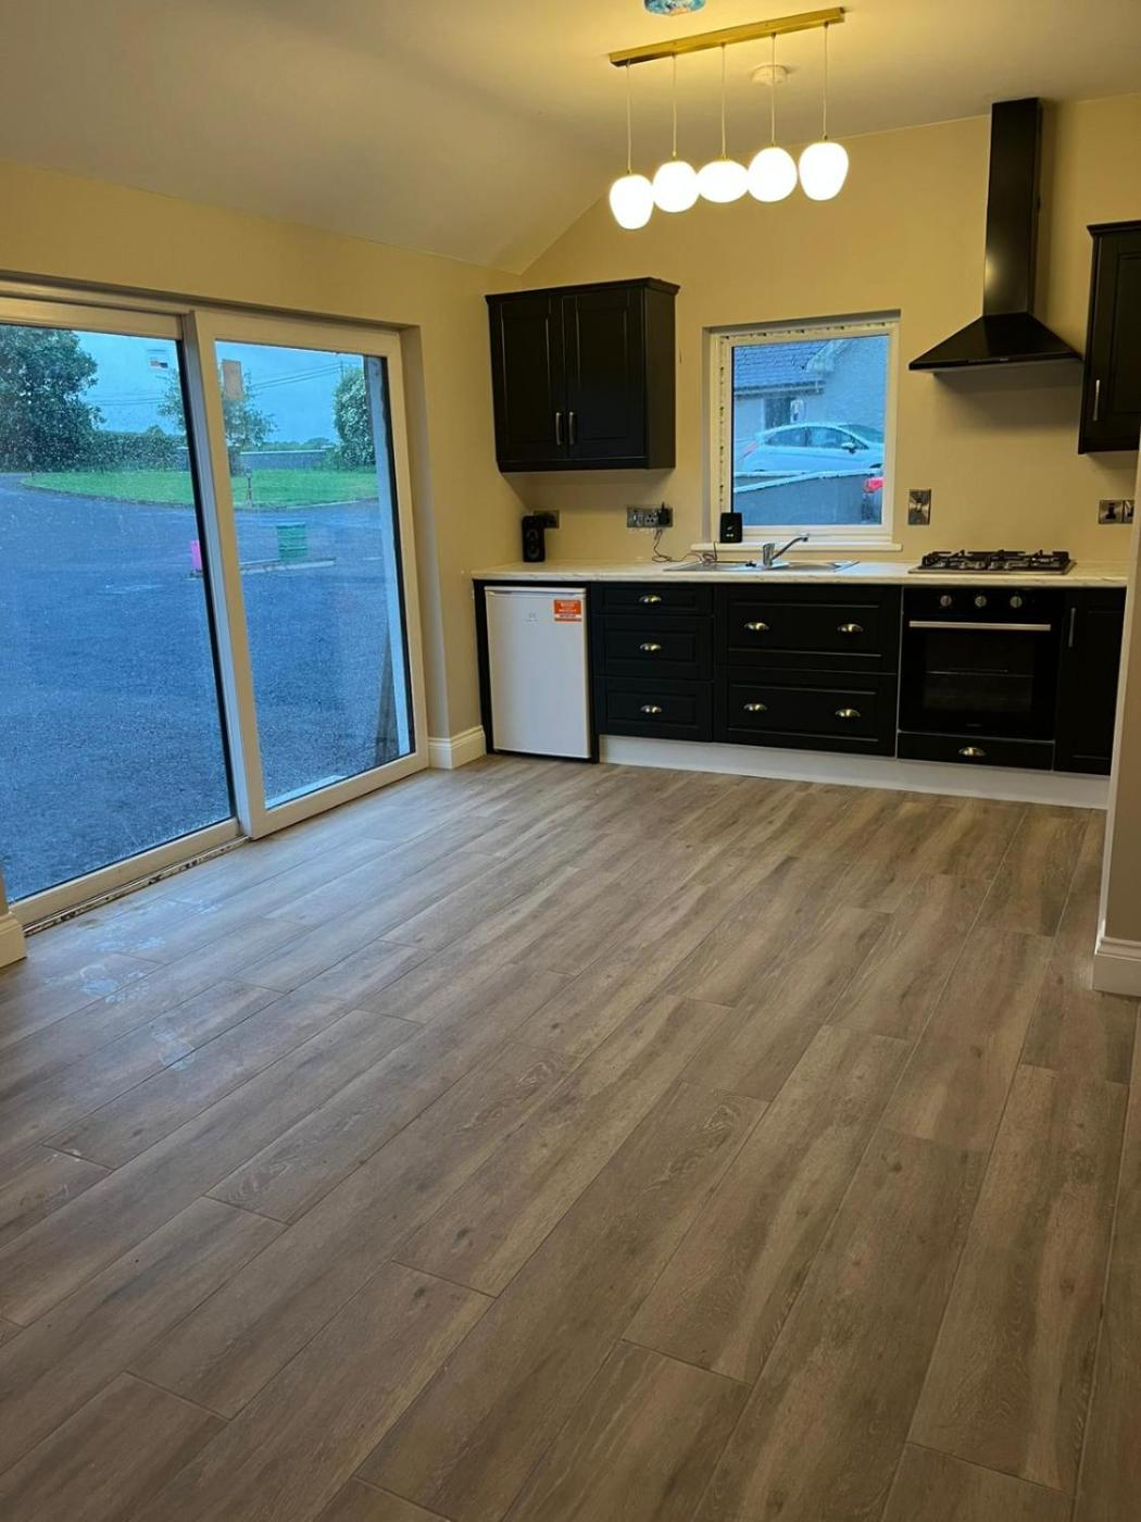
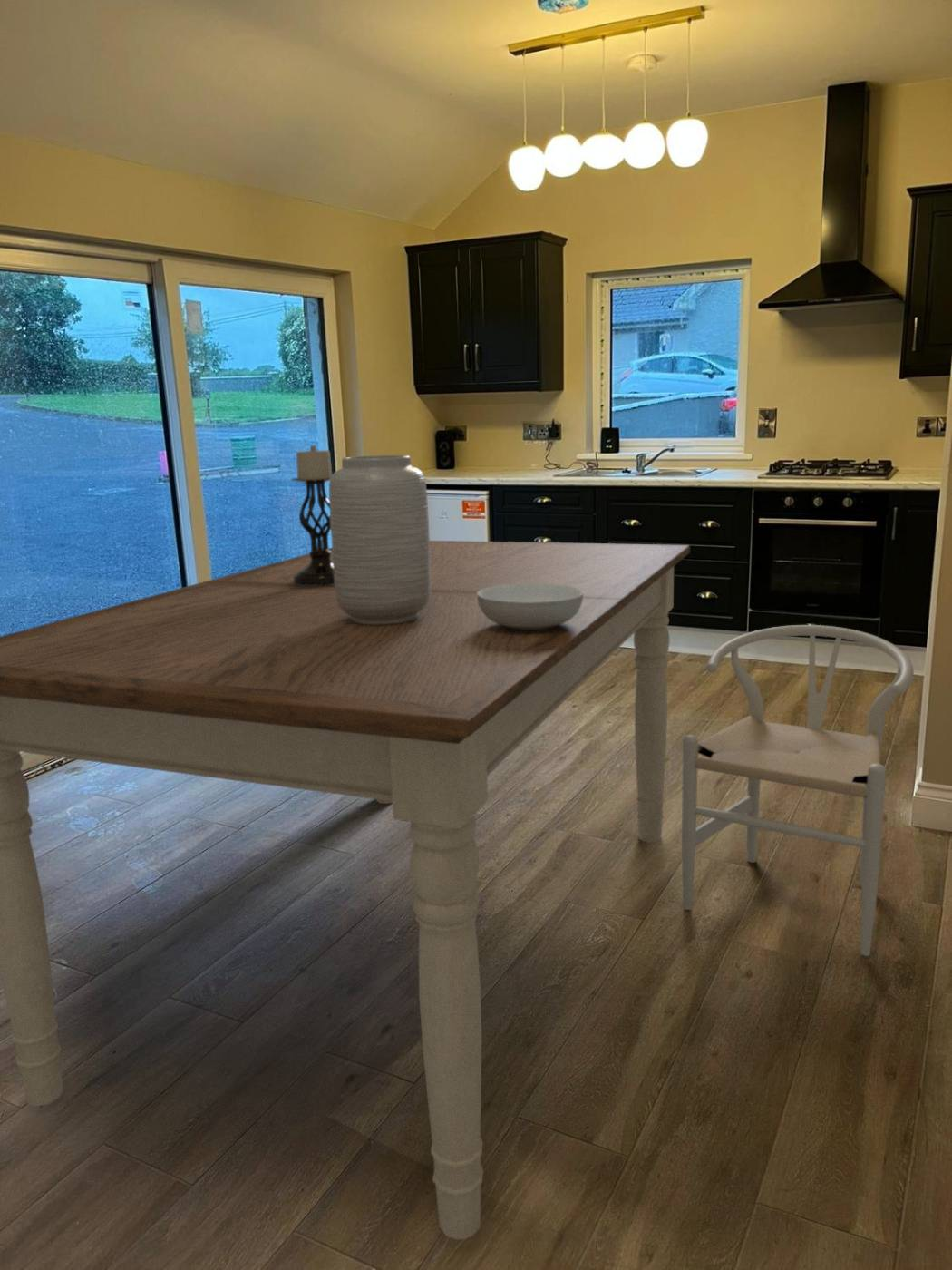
+ candle holder [289,445,335,586]
+ vase [328,454,431,625]
+ chair [681,624,915,957]
+ dining table [0,540,691,1241]
+ serving bowl [477,583,583,630]
